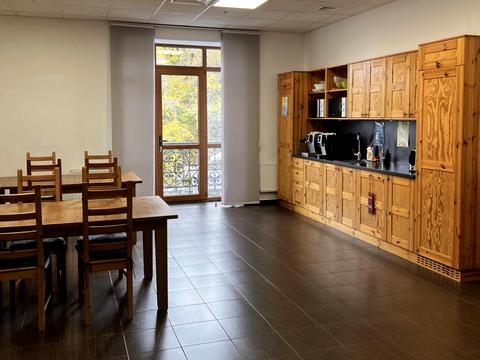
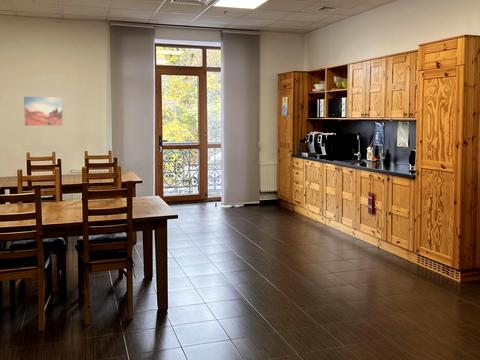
+ wall art [23,96,64,126]
